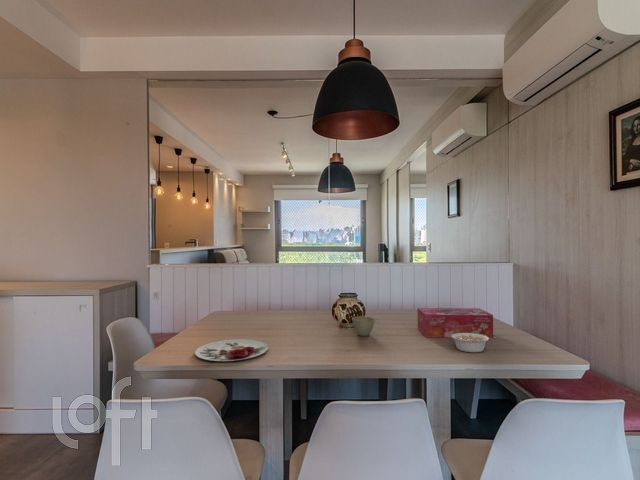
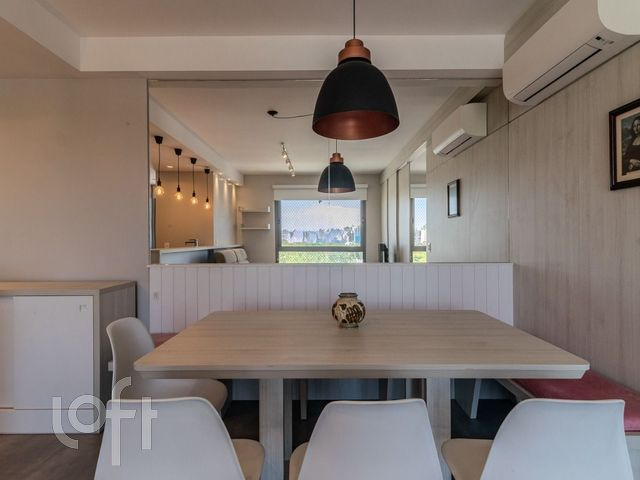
- plate [194,338,269,362]
- tissue box [417,307,494,339]
- legume [451,333,498,353]
- flower pot [351,315,376,337]
